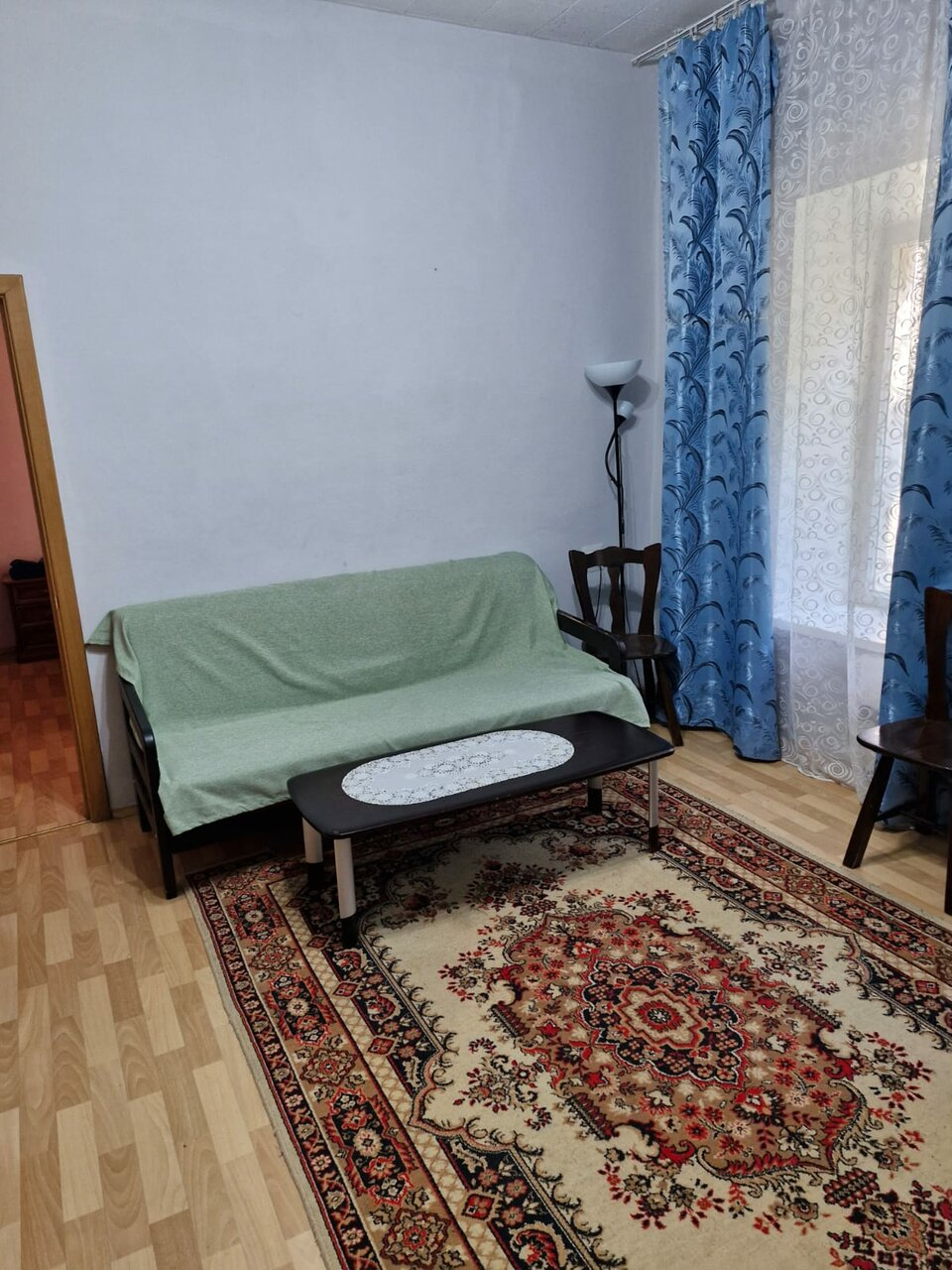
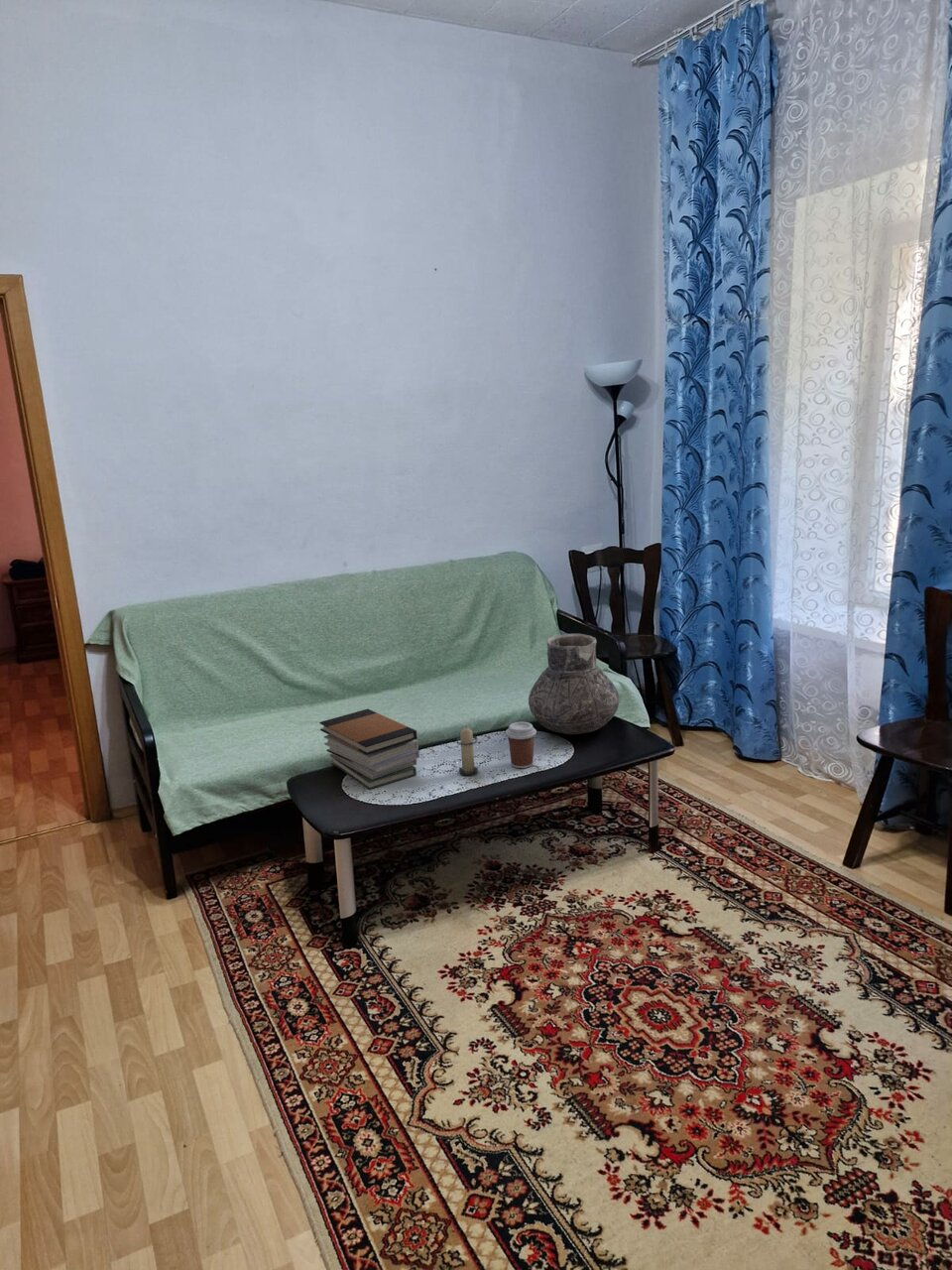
+ candle [455,726,480,776]
+ vase [528,633,620,735]
+ book stack [318,707,420,791]
+ coffee cup [505,721,537,769]
